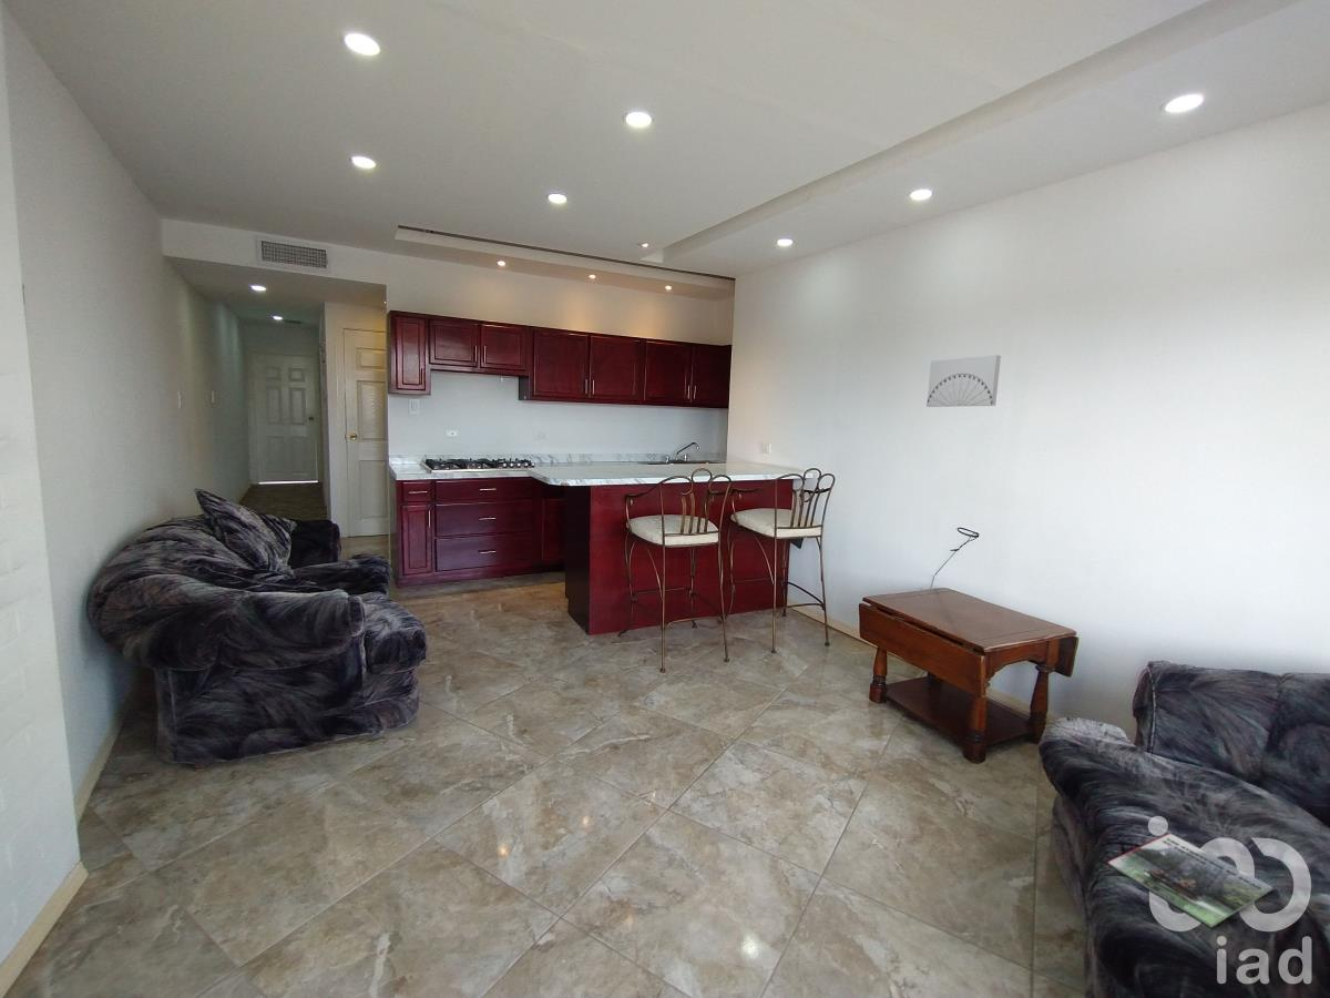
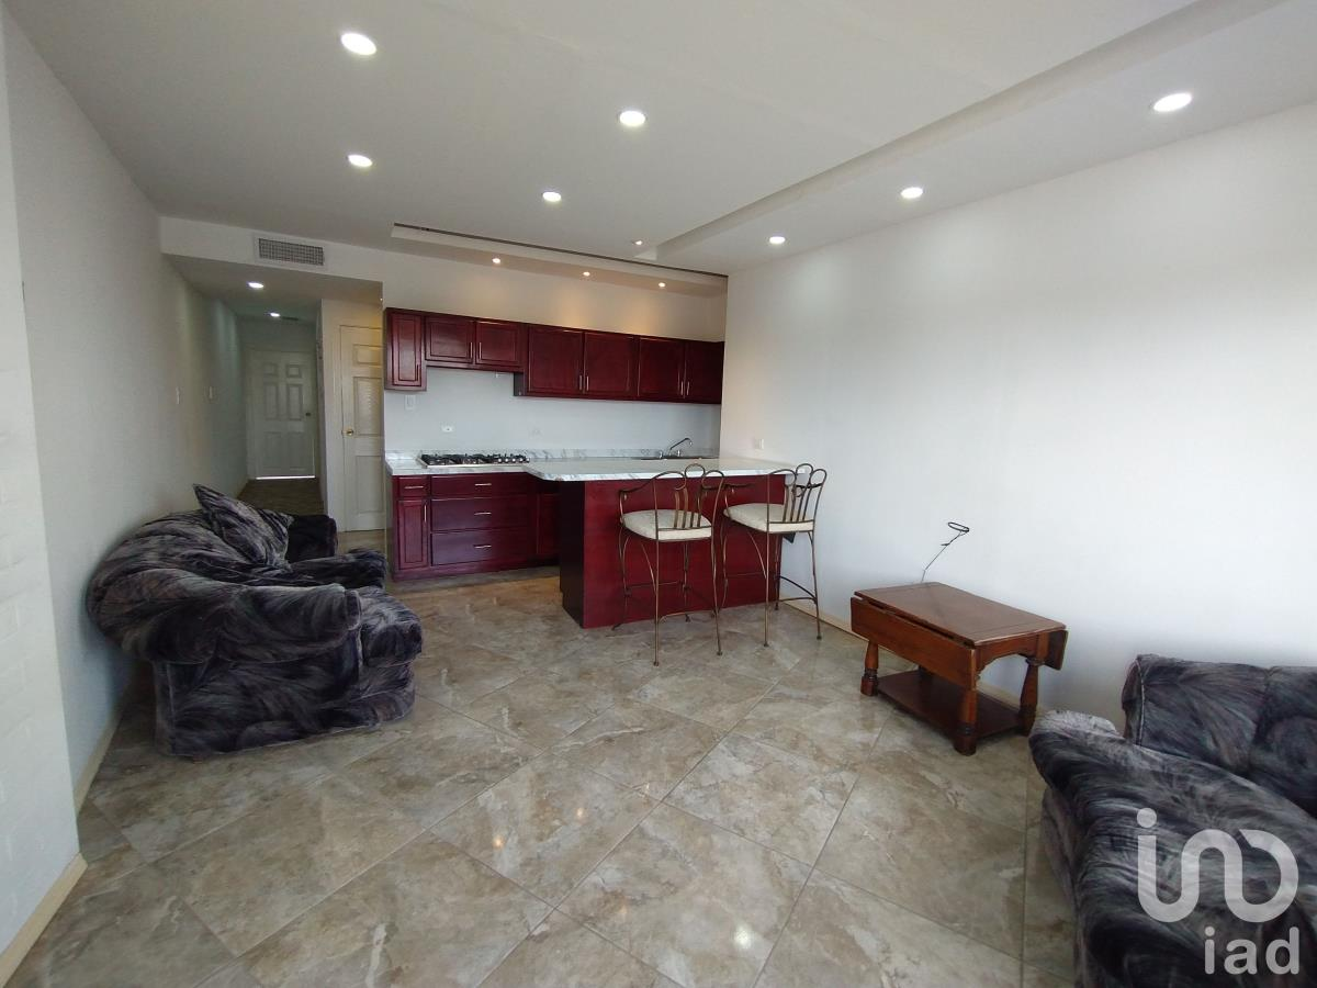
- wall art [925,354,1002,408]
- magazine [1107,832,1273,928]
